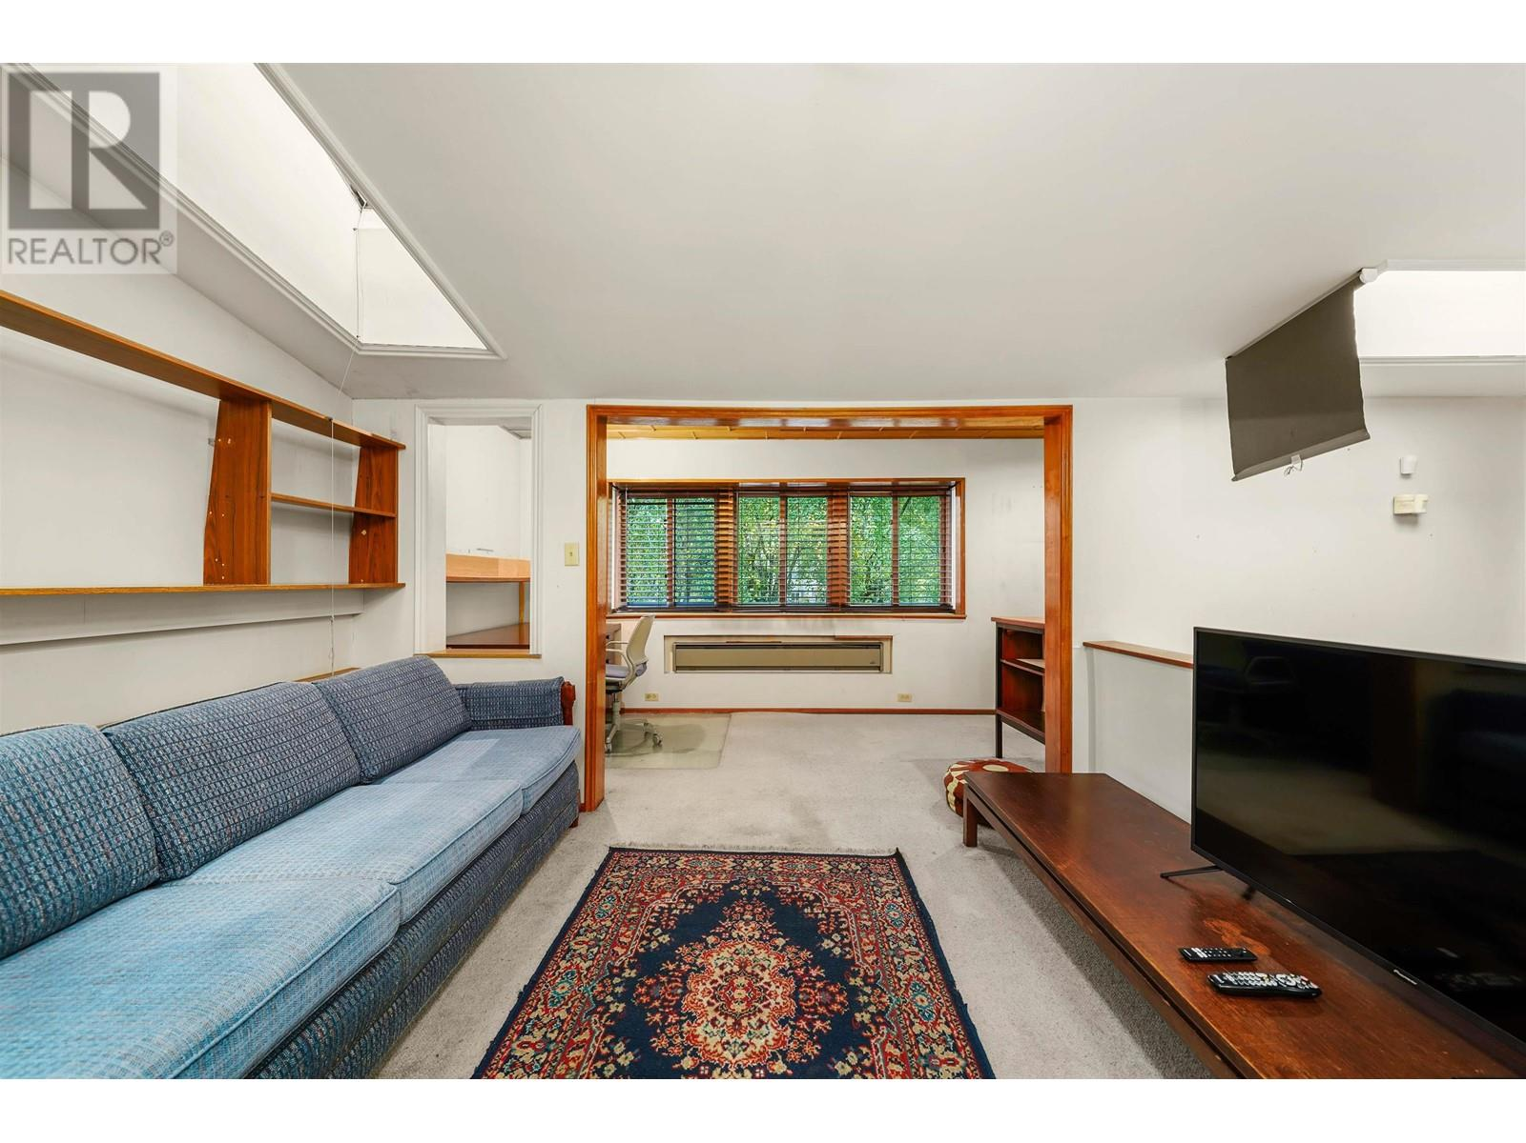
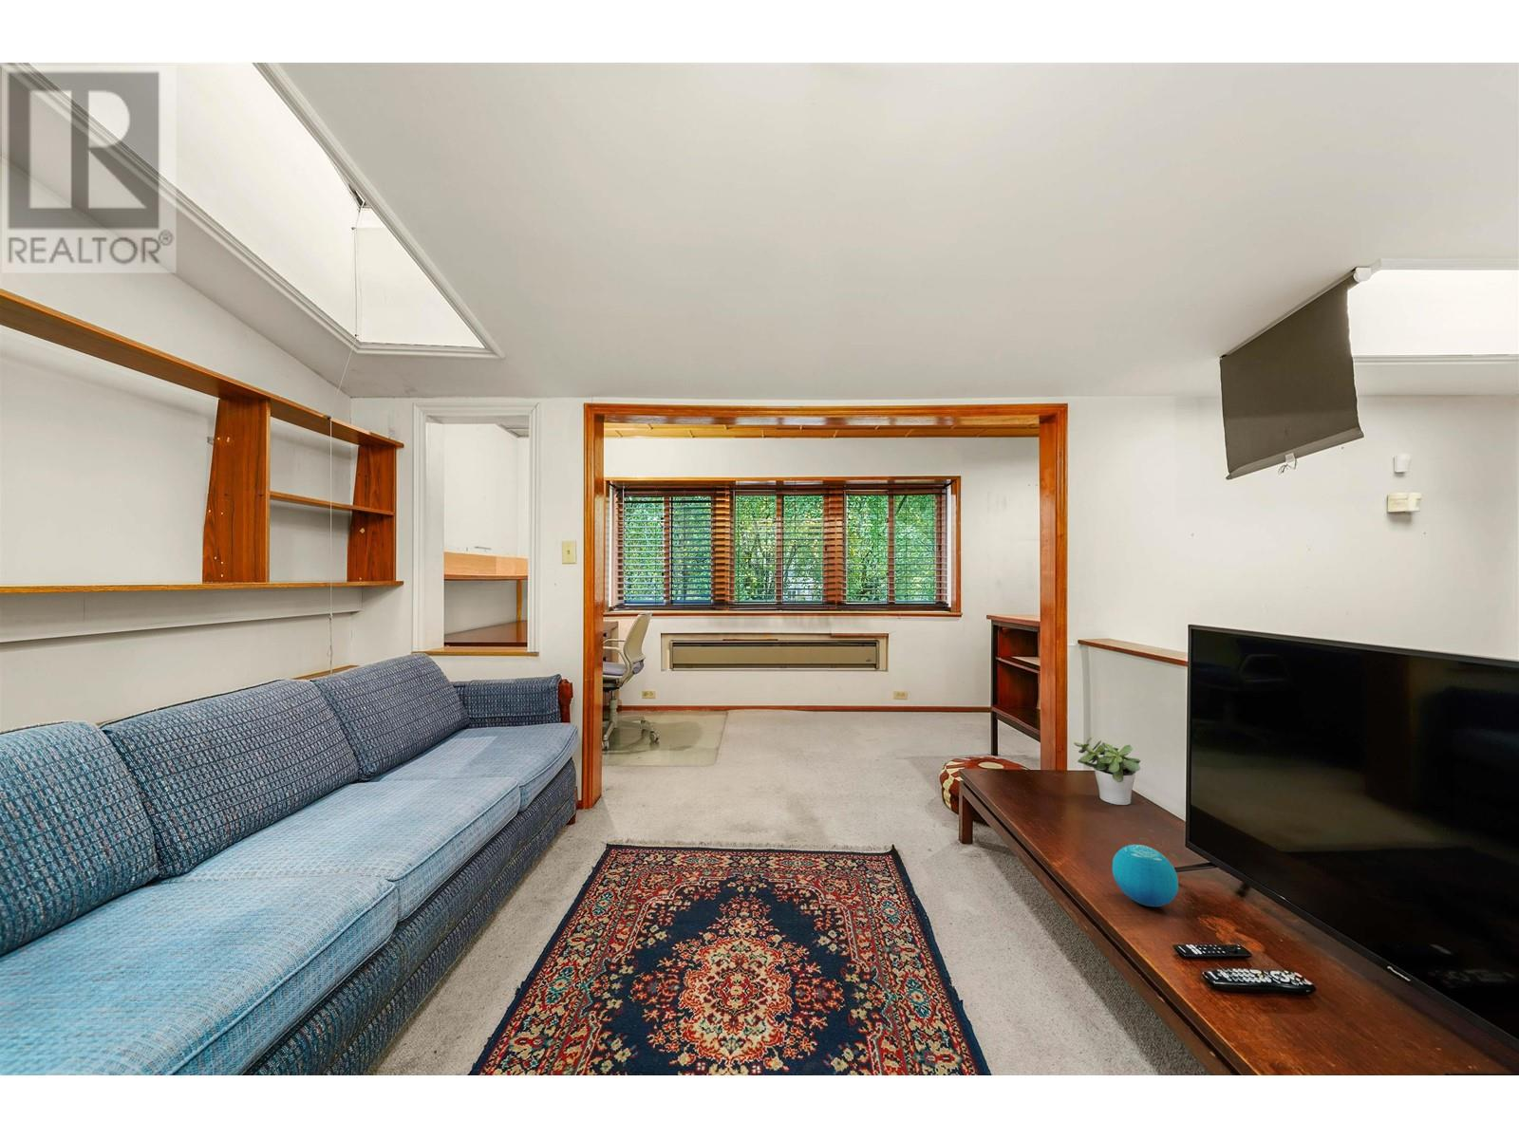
+ potted plant [1074,737,1141,806]
+ decorative orb [1111,843,1179,907]
